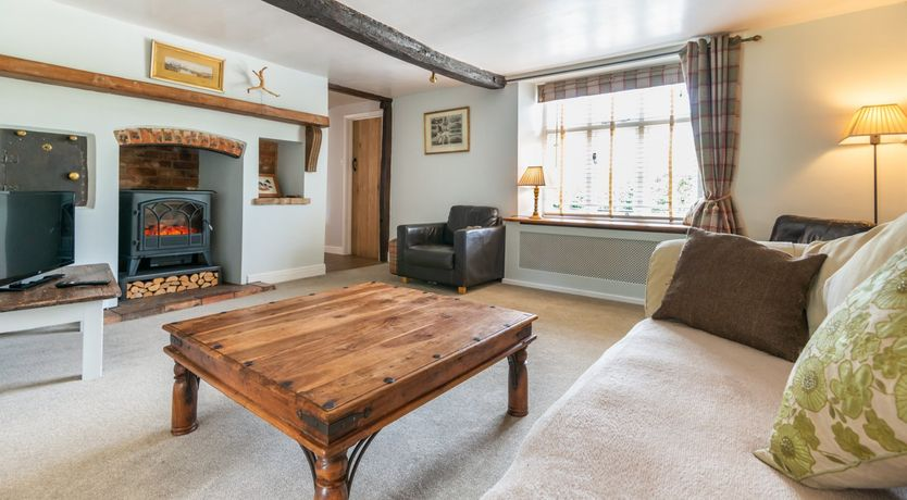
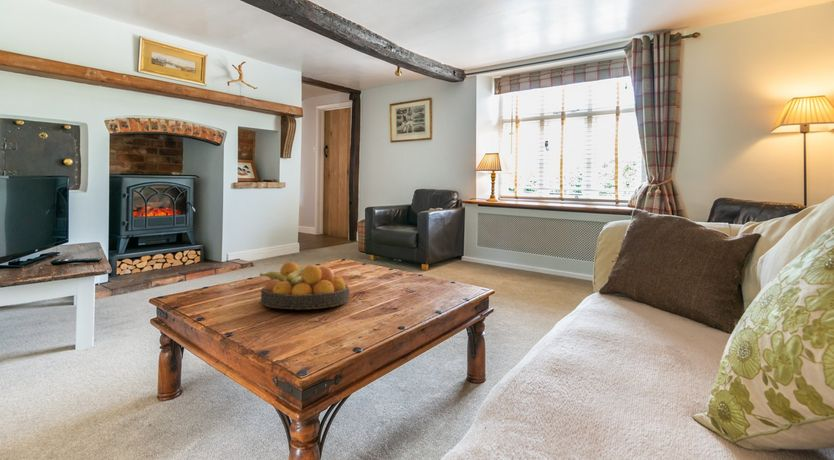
+ fruit bowl [259,261,351,310]
